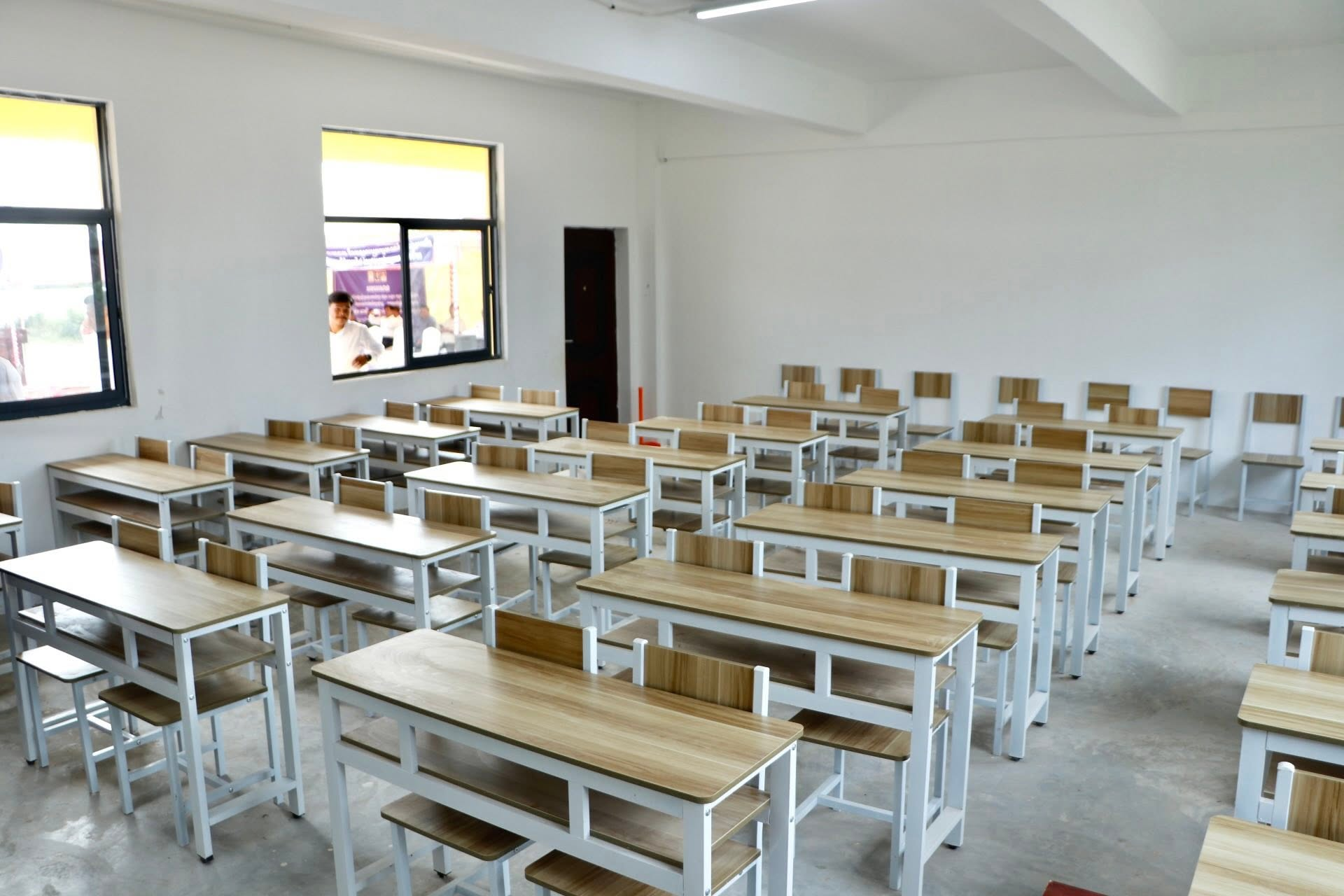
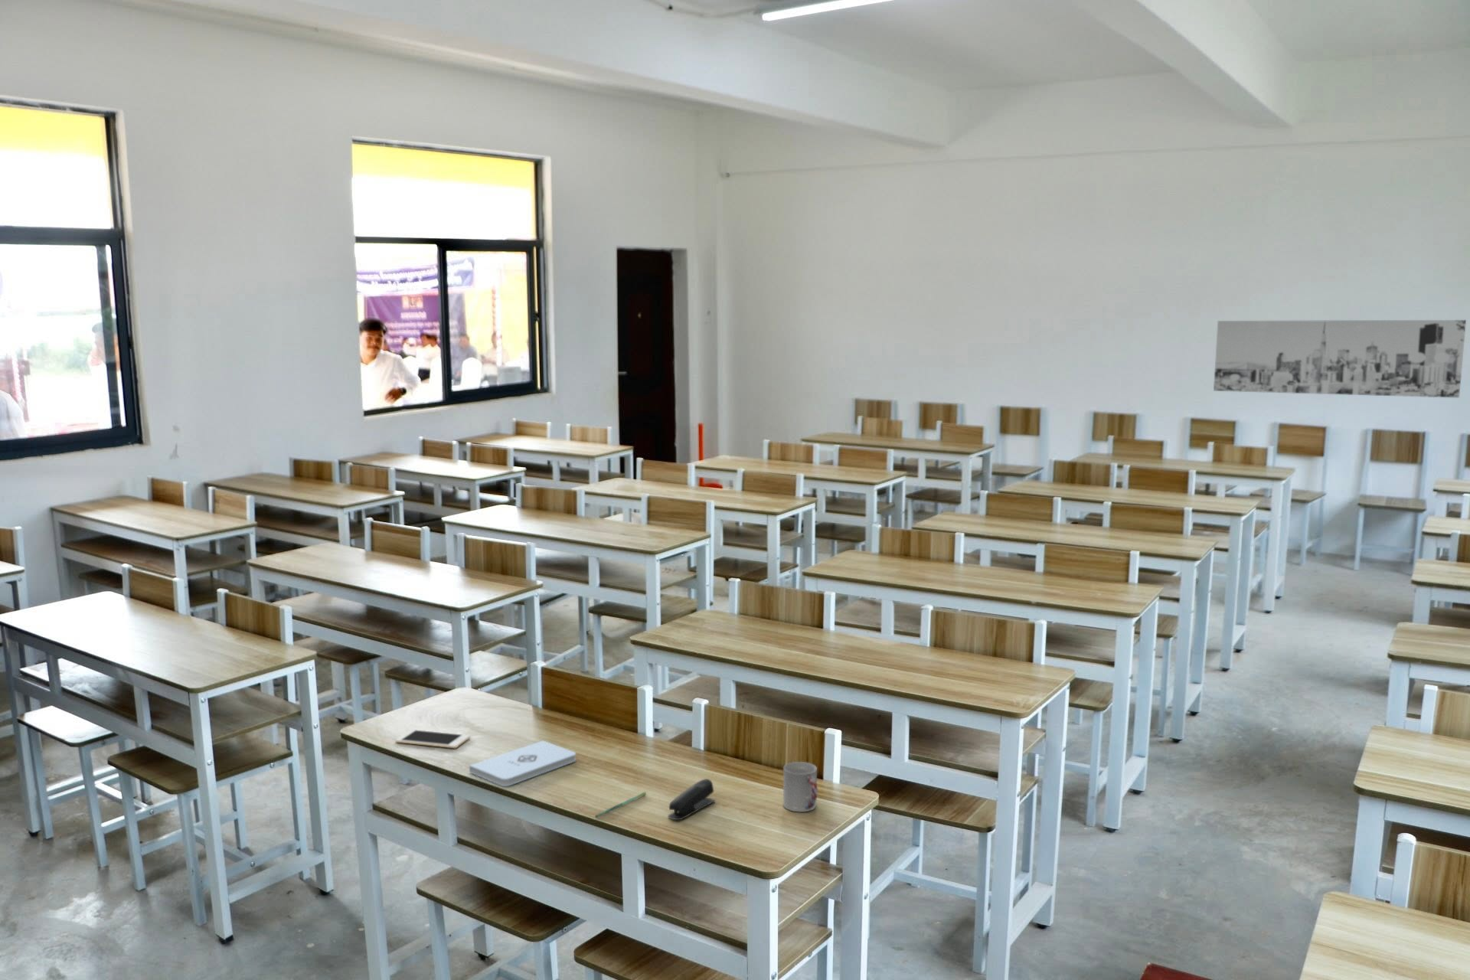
+ stapler [667,778,715,820]
+ cup [782,761,818,813]
+ notepad [468,739,576,788]
+ wall art [1213,319,1467,398]
+ cell phone [394,728,470,749]
+ pen [594,791,646,819]
